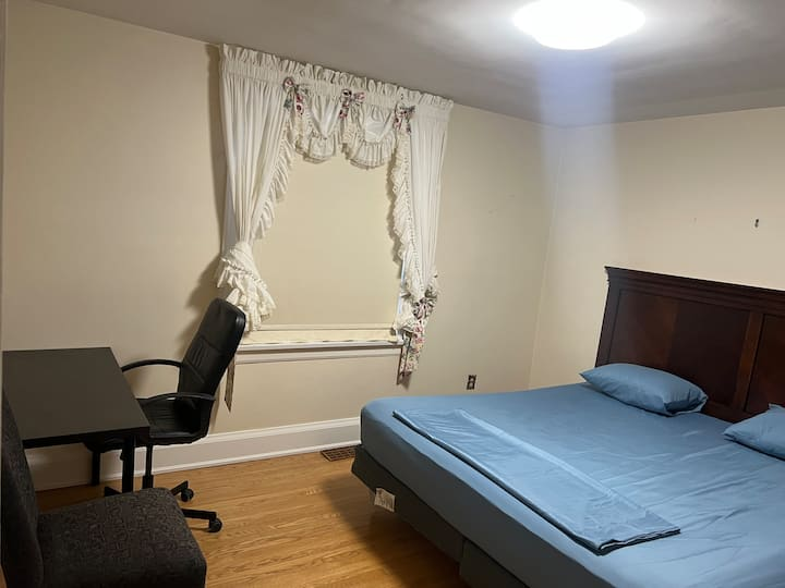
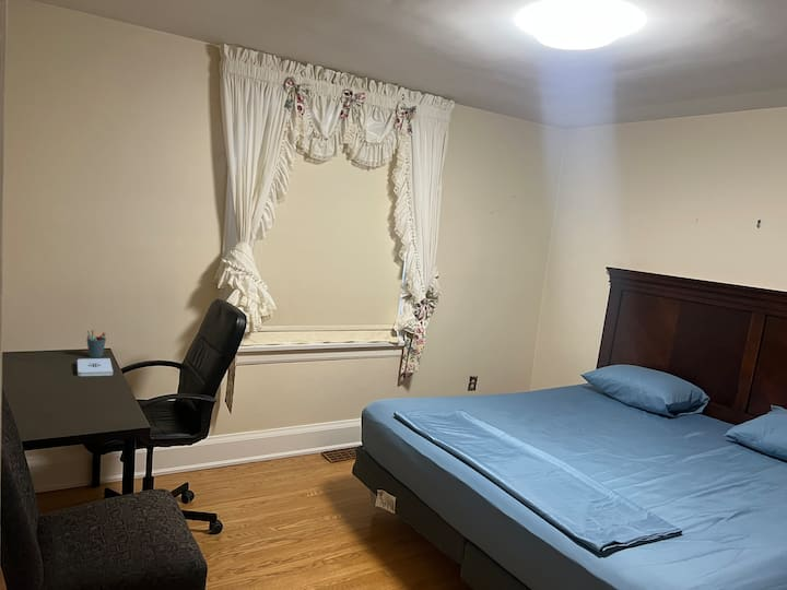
+ notepad [77,357,114,377]
+ pen holder [86,329,107,358]
